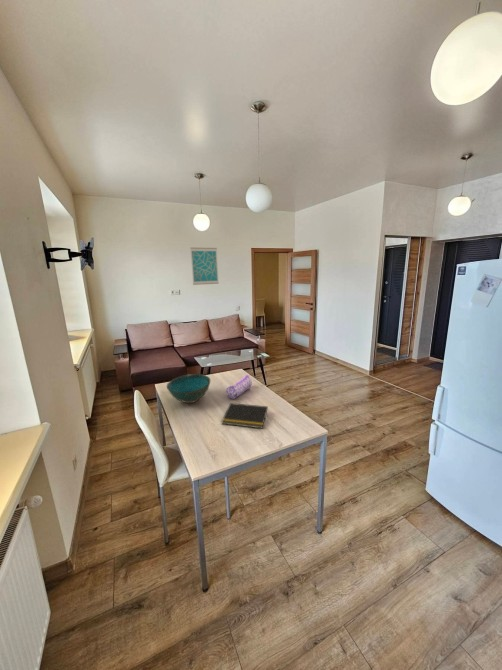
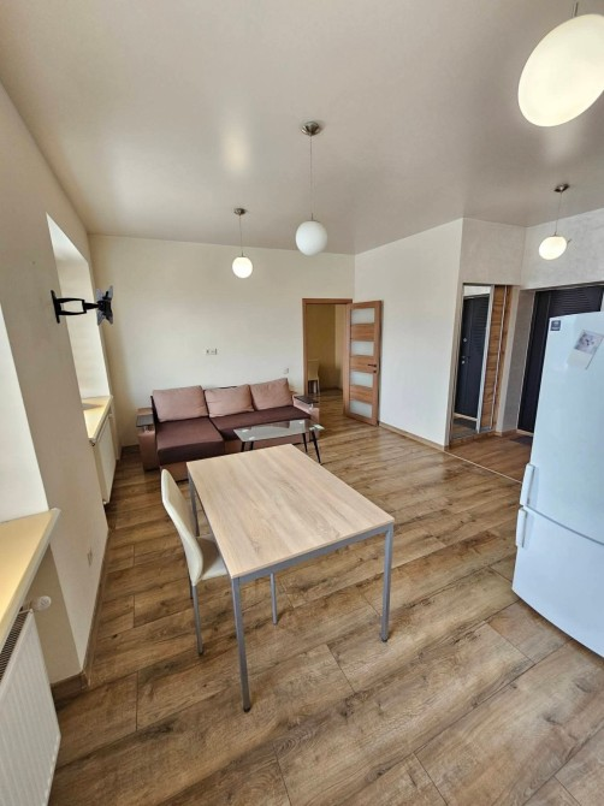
- notepad [221,402,269,429]
- pencil case [225,374,253,400]
- wall art [189,247,220,286]
- bowl [166,373,211,404]
